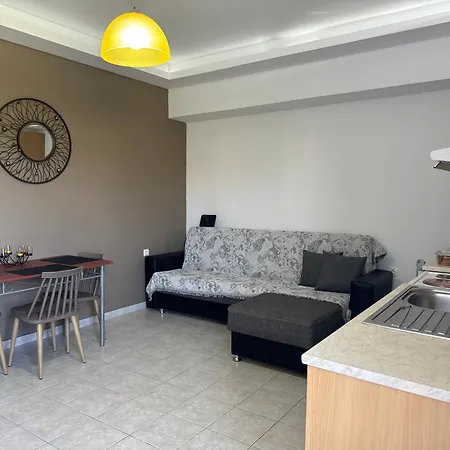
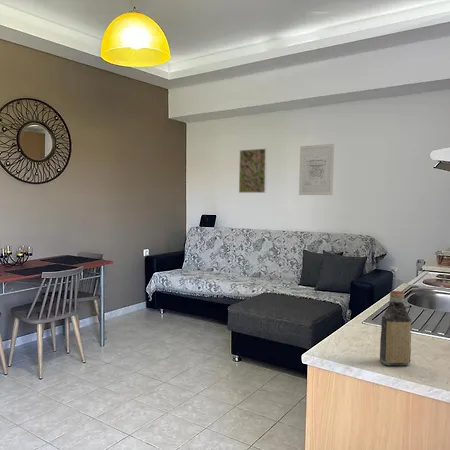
+ bottle [378,290,412,366]
+ wall art [298,143,335,196]
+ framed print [238,147,268,194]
